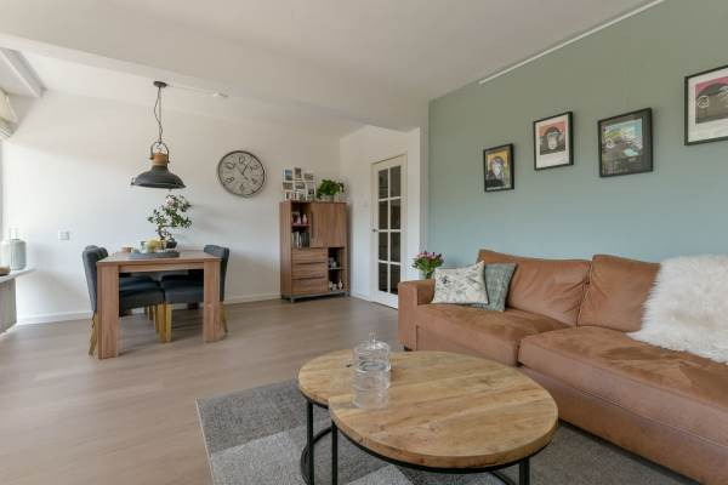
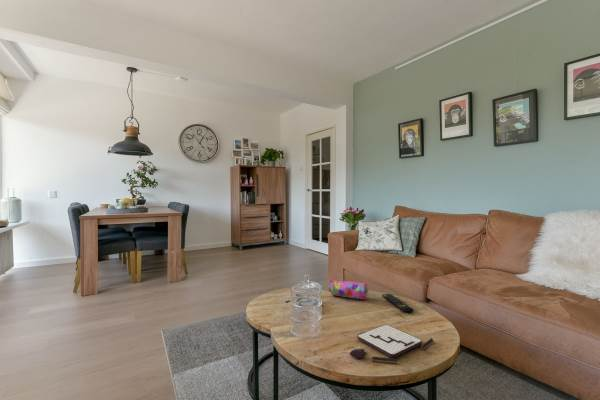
+ board game [349,323,435,364]
+ remote control [381,293,415,314]
+ pencil case [328,278,369,300]
